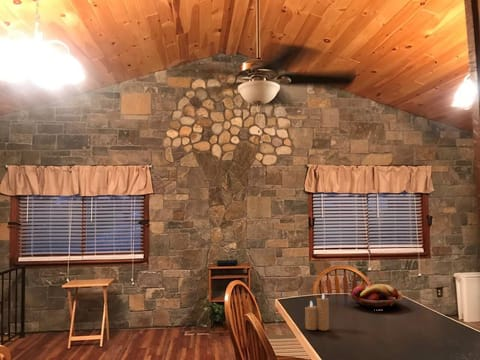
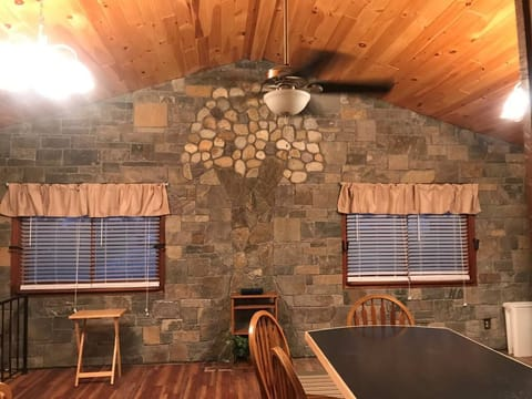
- candle [304,293,330,331]
- fruit basket [348,283,405,309]
